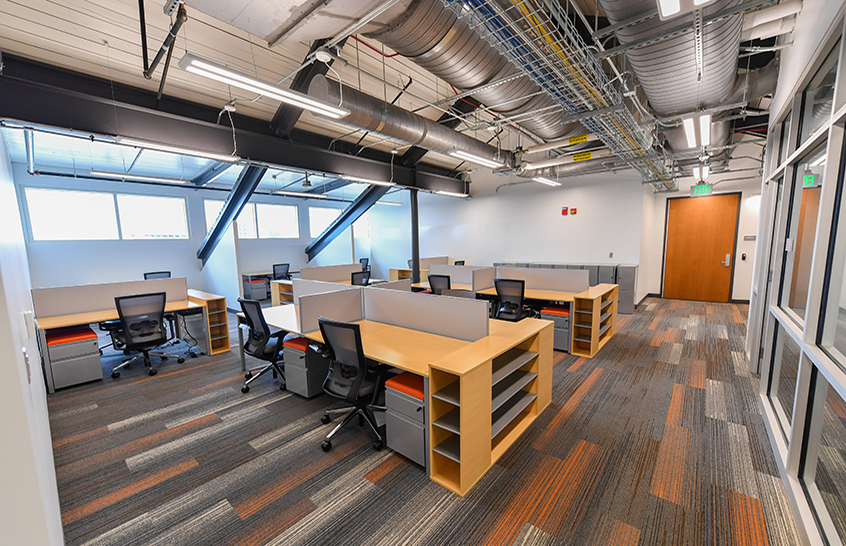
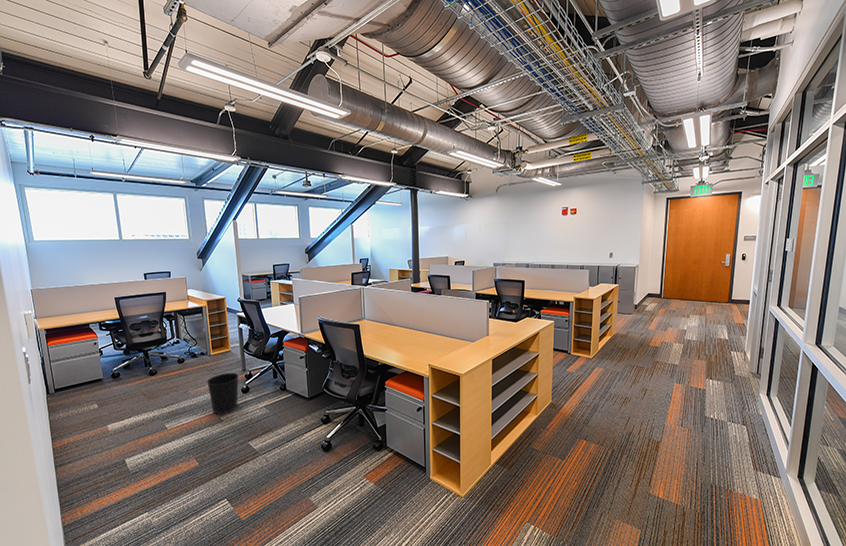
+ wastebasket [206,372,240,415]
